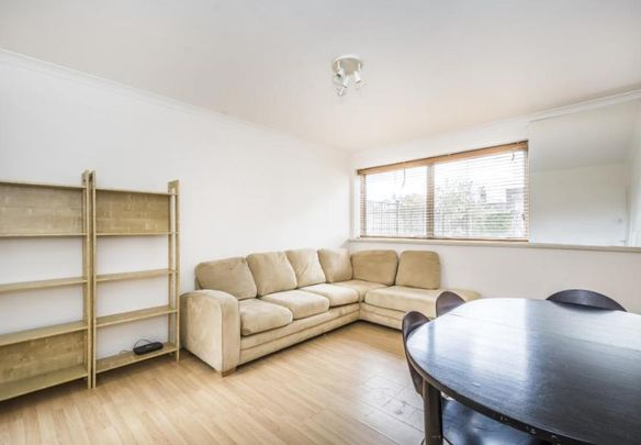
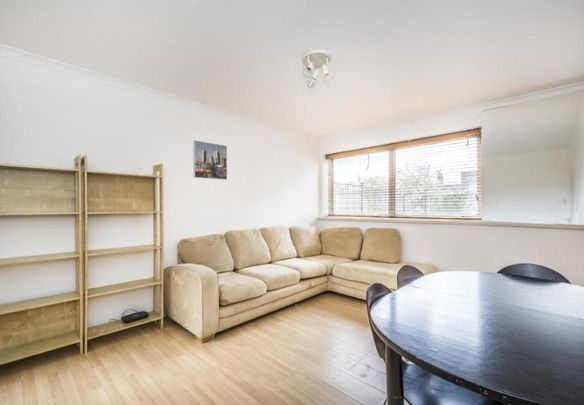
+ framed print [192,139,228,181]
